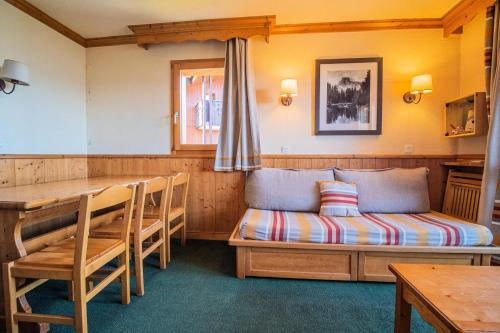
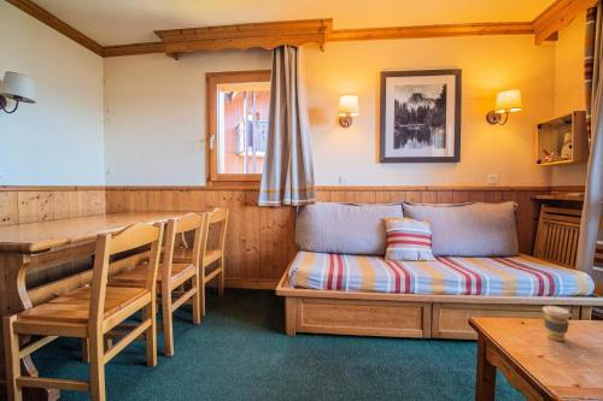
+ coffee cup [541,305,573,342]
